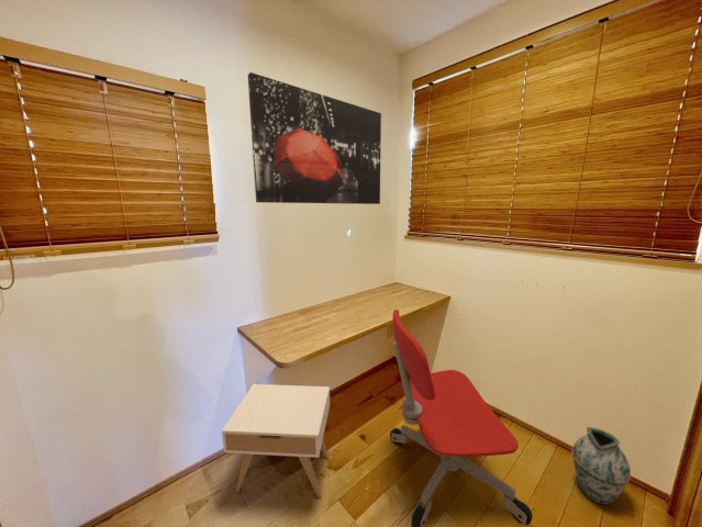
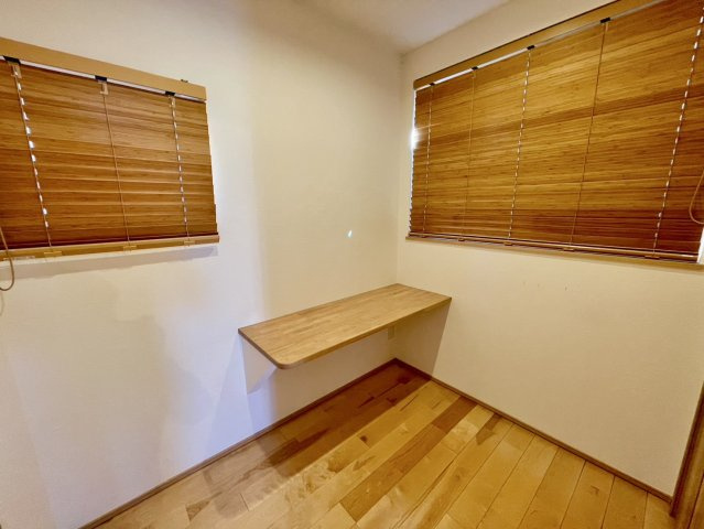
- vase [570,426,632,506]
- wall art [247,71,382,205]
- office chair [389,309,534,527]
- nightstand [221,383,331,498]
